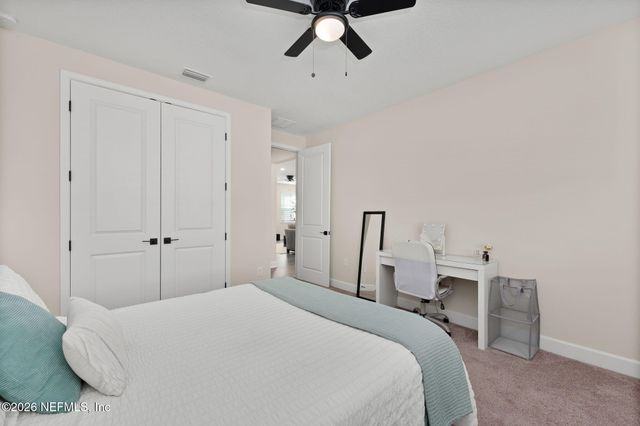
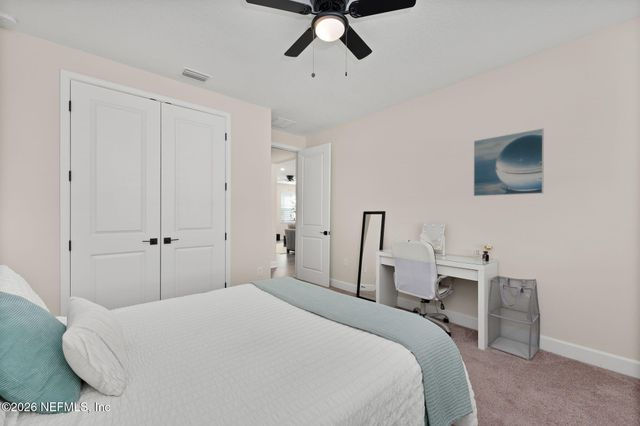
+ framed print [473,127,545,197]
